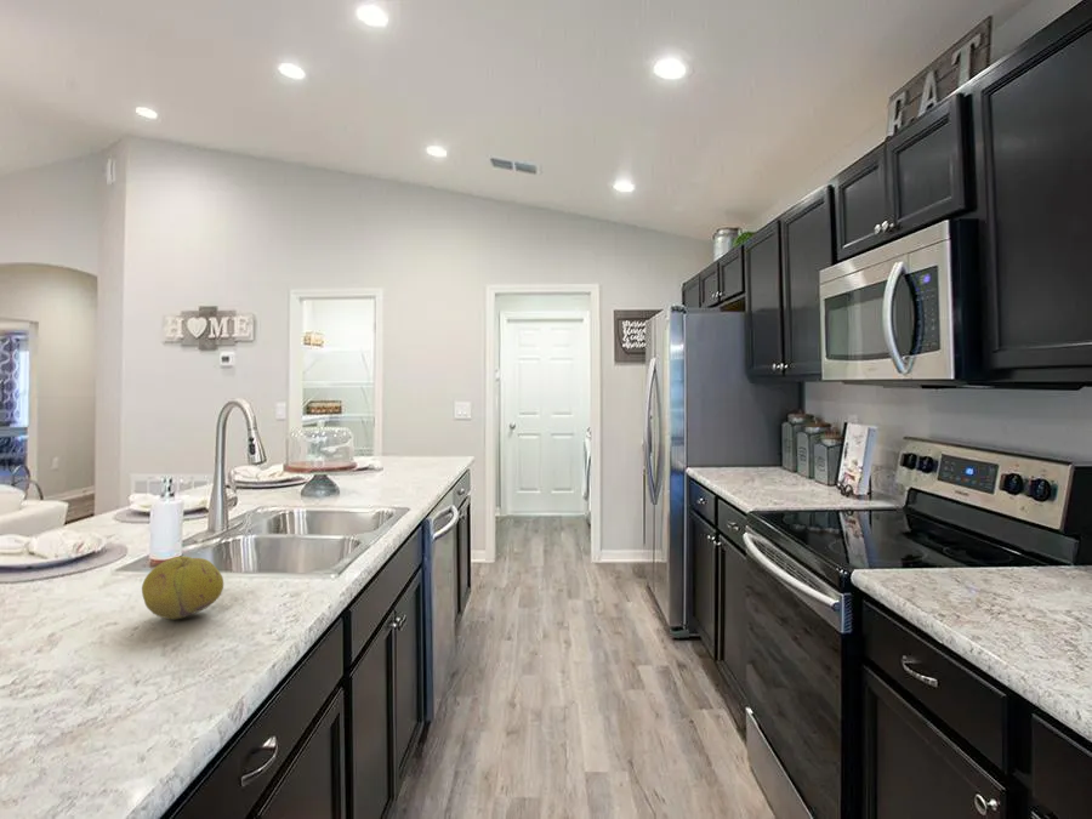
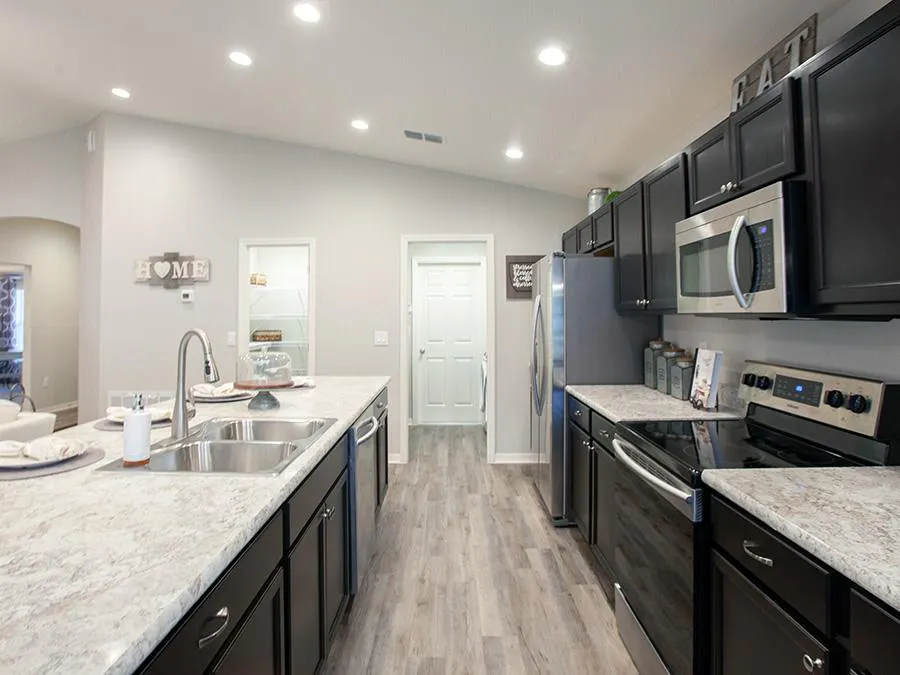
- fruit [141,554,224,620]
